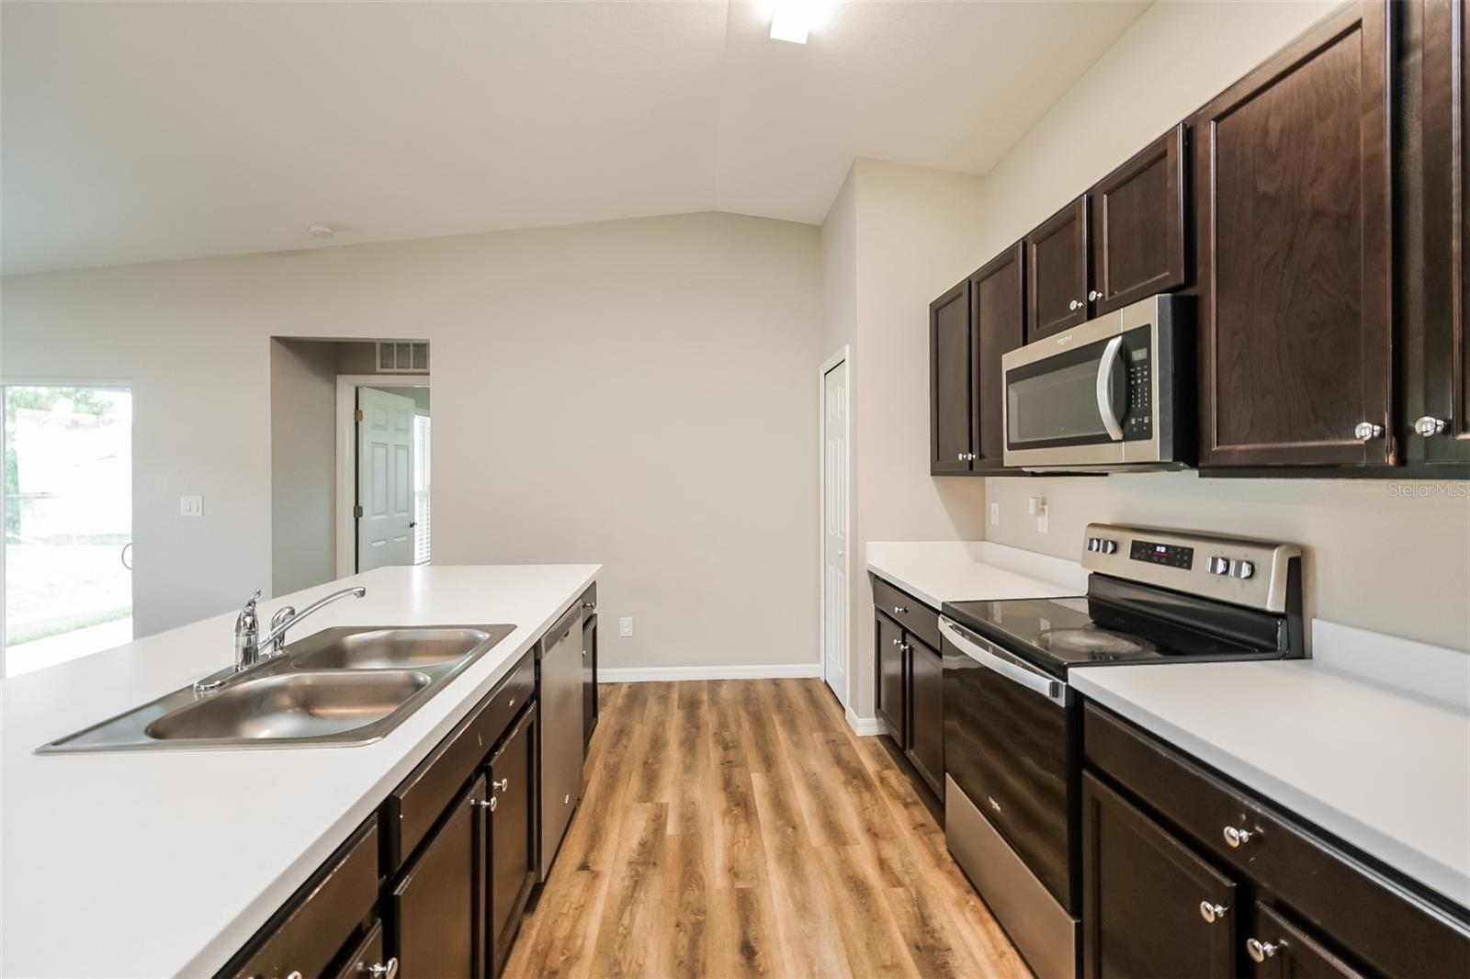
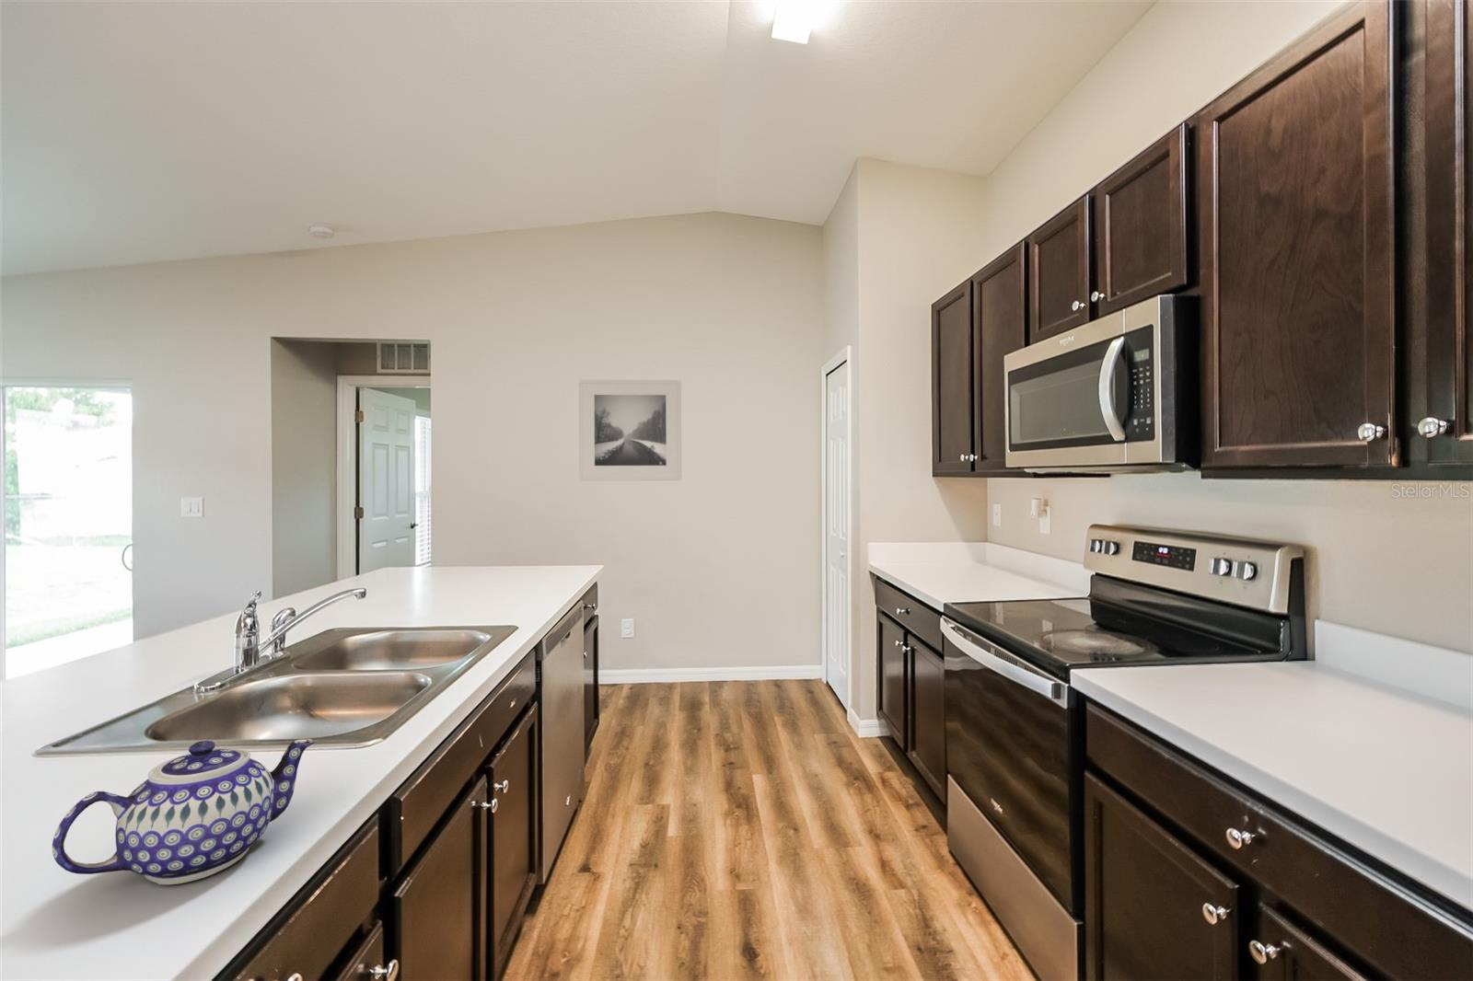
+ teapot [51,738,315,886]
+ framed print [578,379,682,482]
